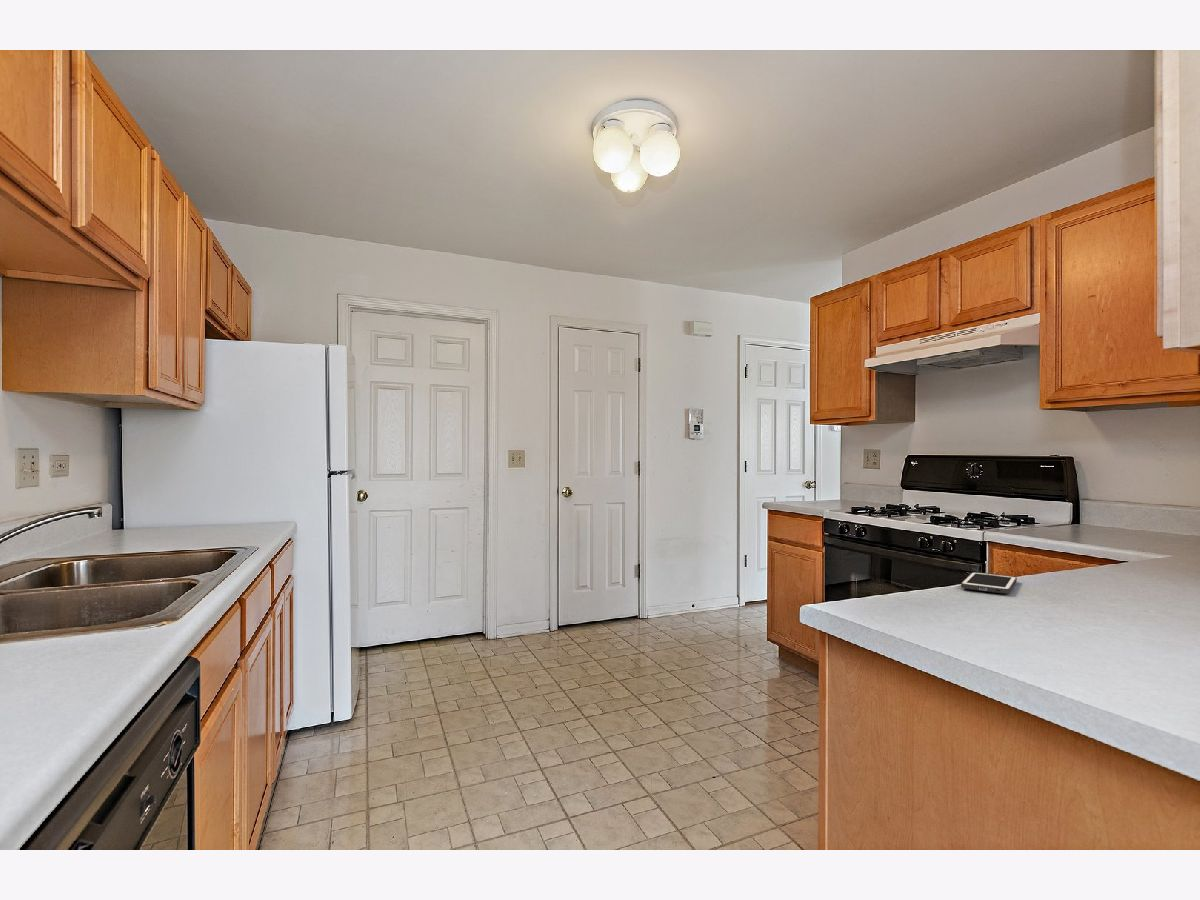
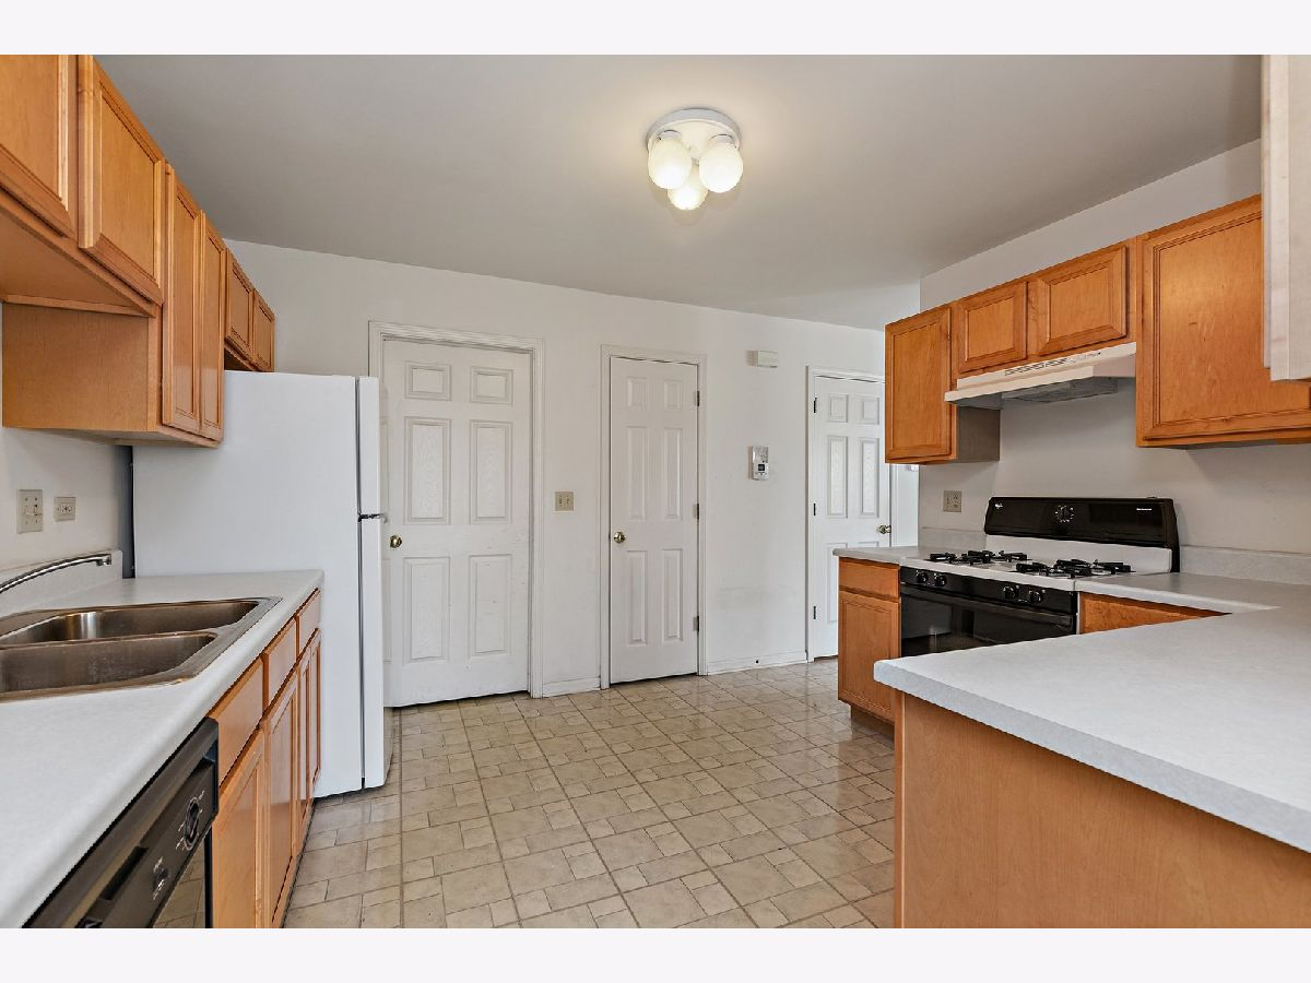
- cell phone [960,571,1018,595]
